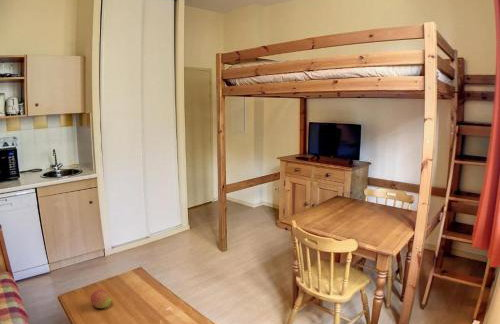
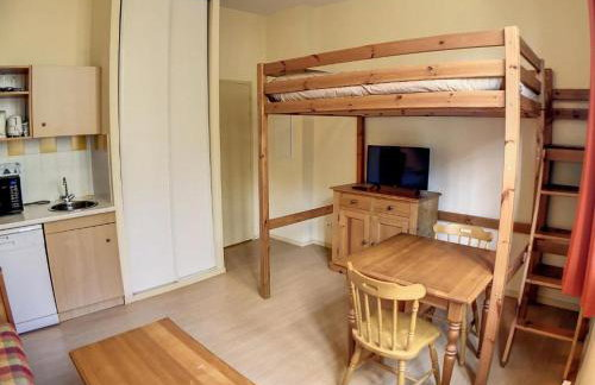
- fruit [90,288,112,309]
